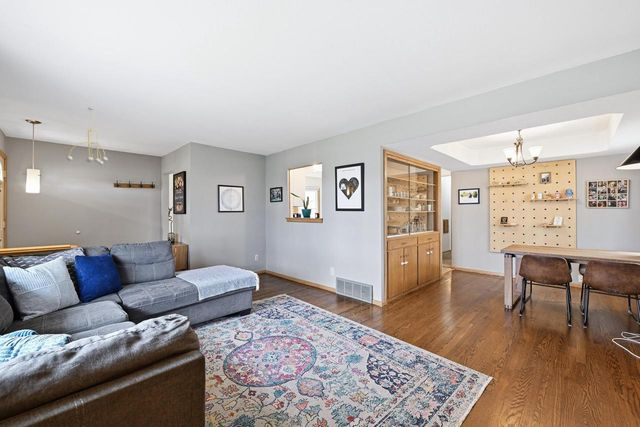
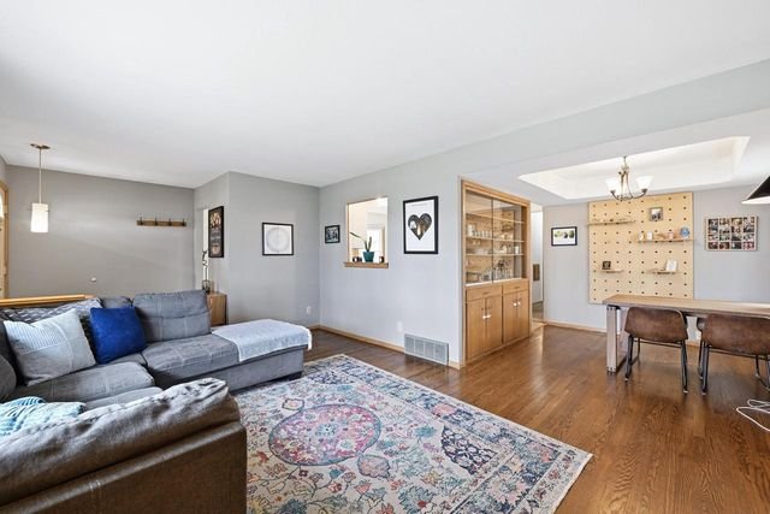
- chandelier [66,107,109,166]
